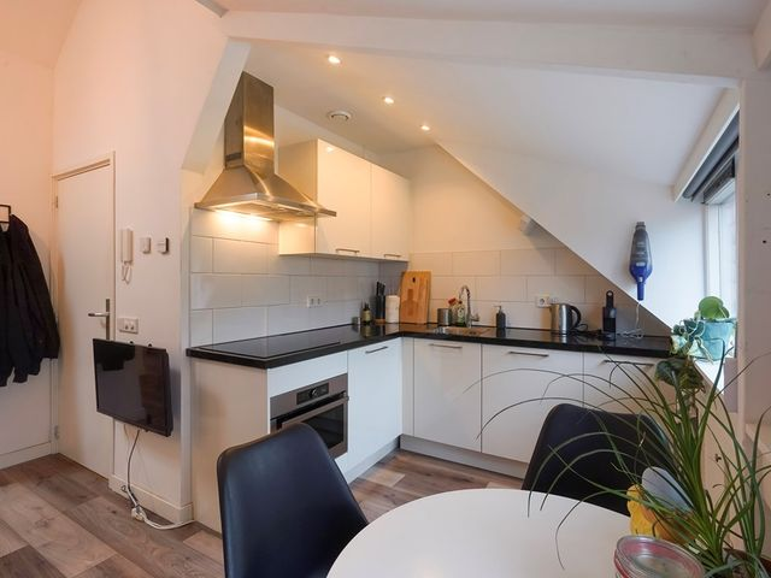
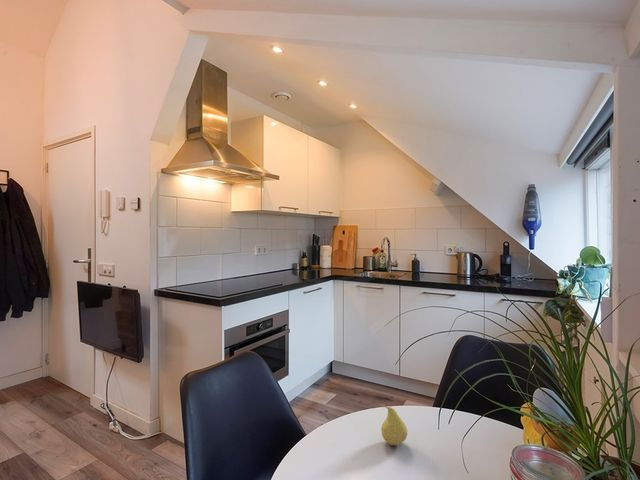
+ fruit [379,403,408,446]
